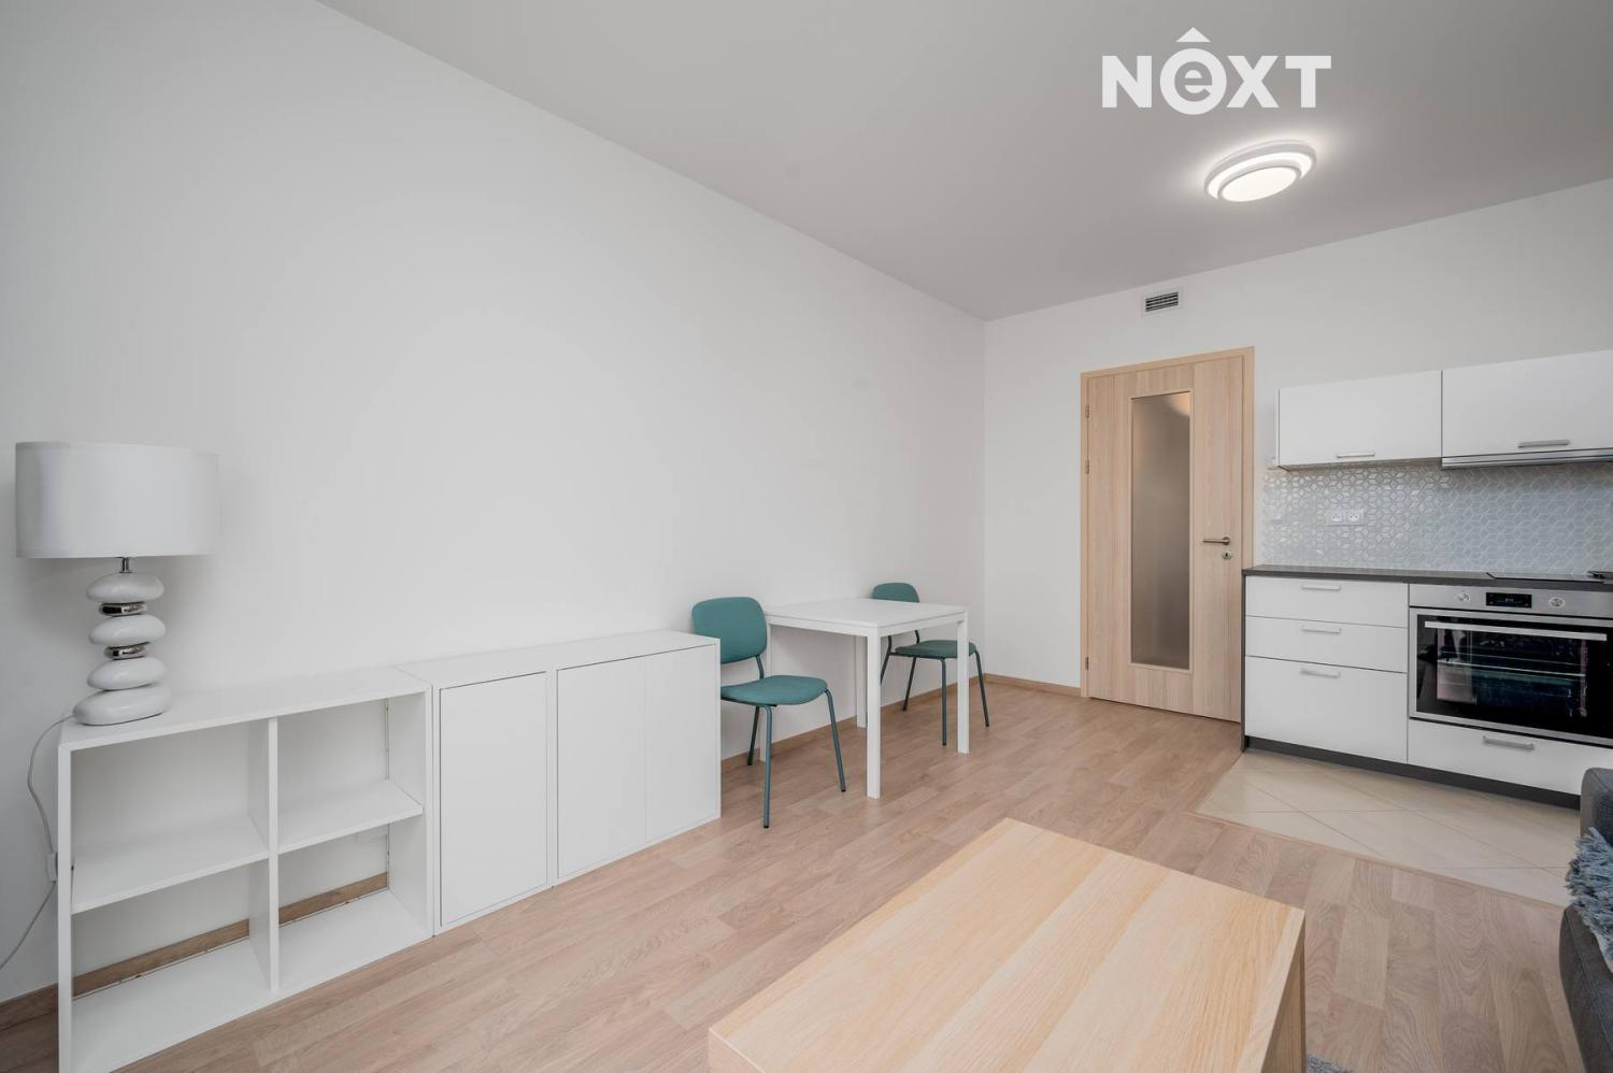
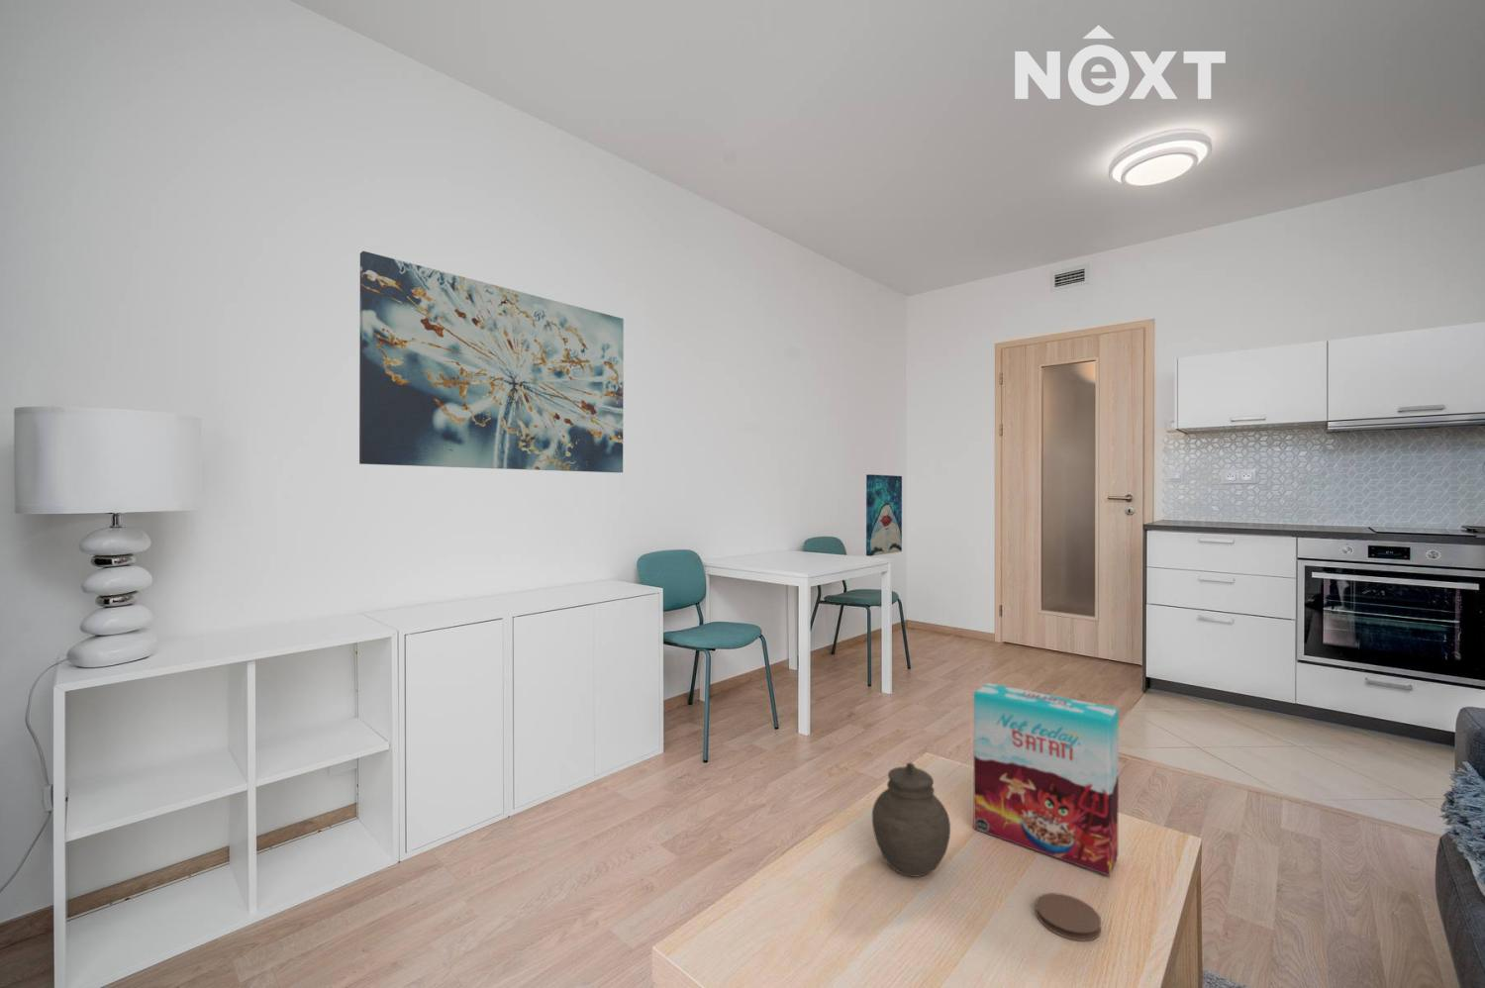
+ coaster [1034,892,1101,942]
+ cereal box [972,683,1120,877]
+ wall art [865,473,903,557]
+ wall art [358,250,625,473]
+ jar [871,761,951,877]
